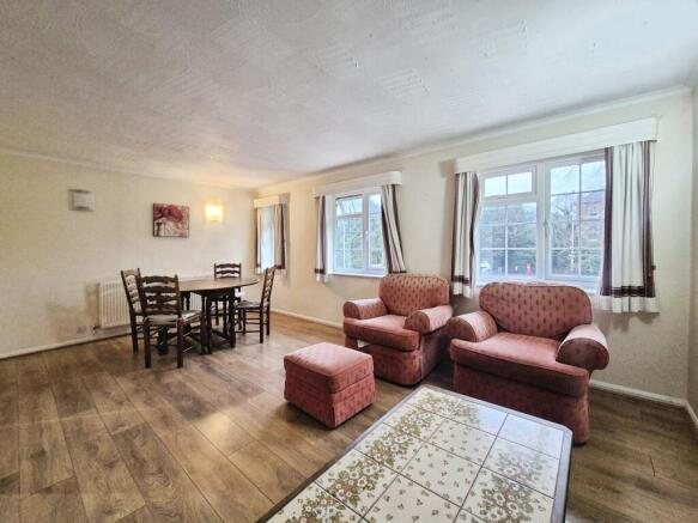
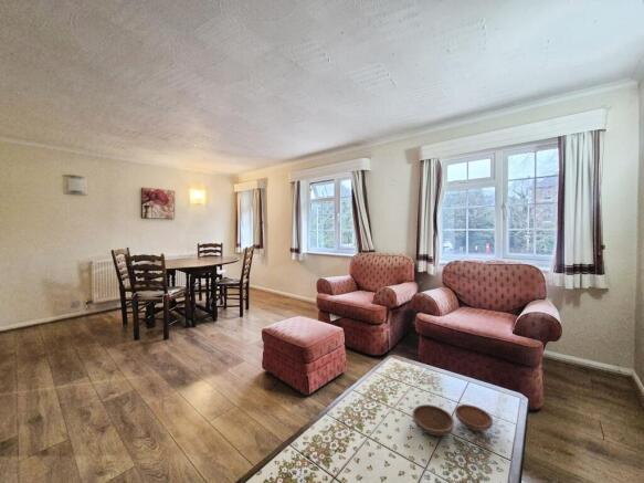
+ bowl [411,403,494,437]
